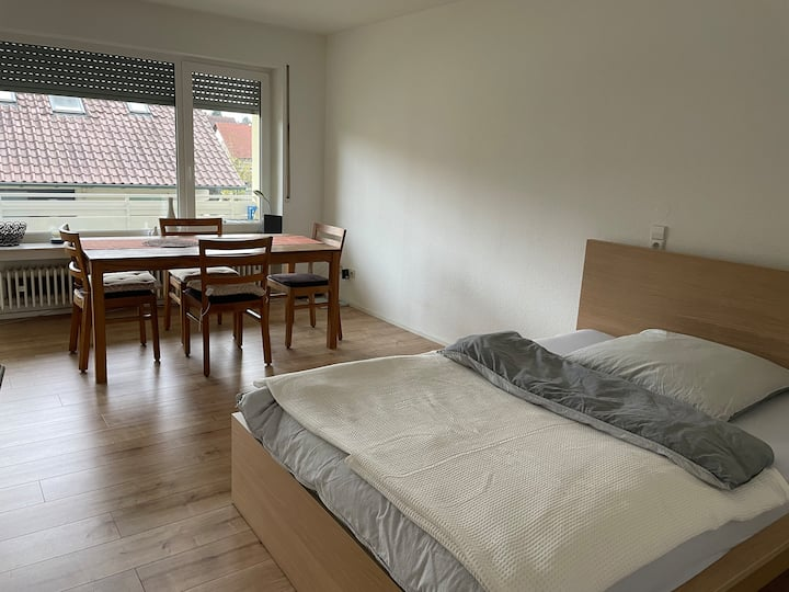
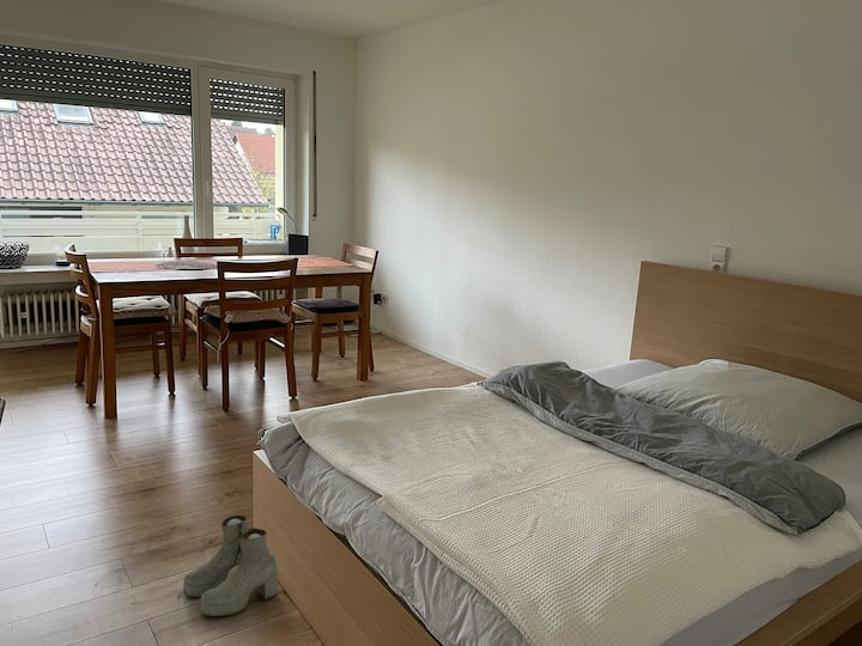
+ boots [182,514,279,617]
